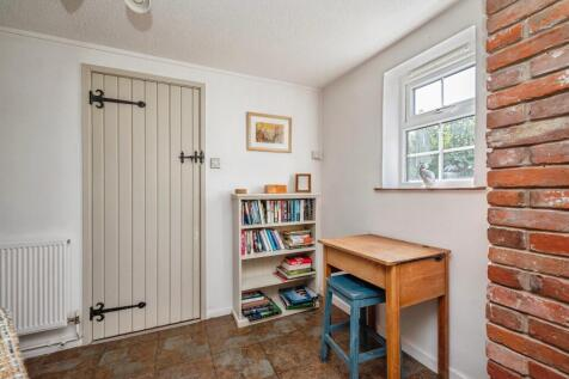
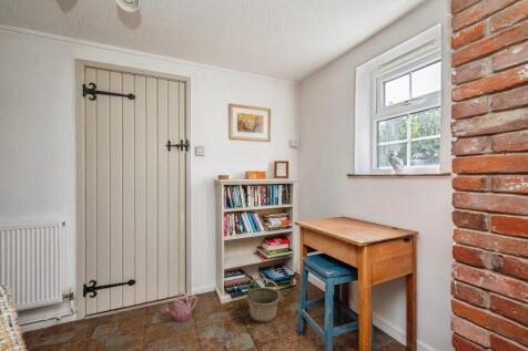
+ basket [245,277,282,323]
+ watering can [160,290,199,322]
